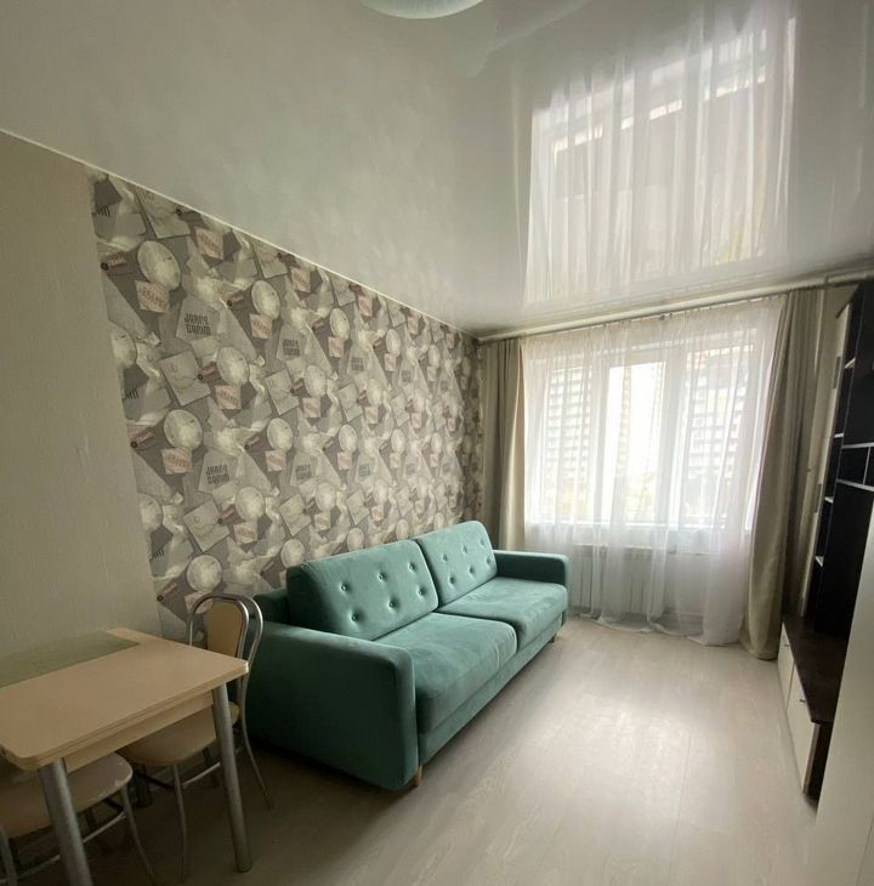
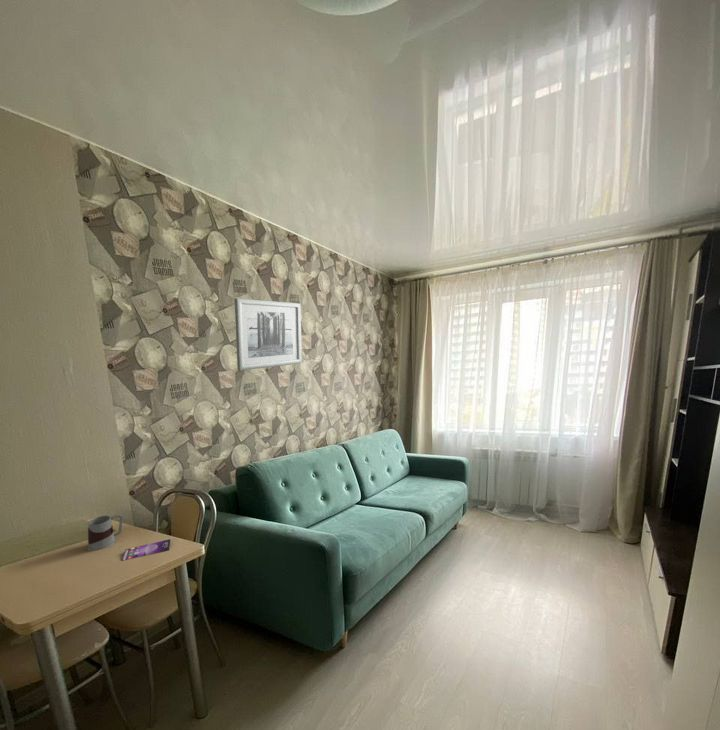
+ smartphone [121,538,172,562]
+ wall art [234,297,303,372]
+ mug [86,514,124,552]
